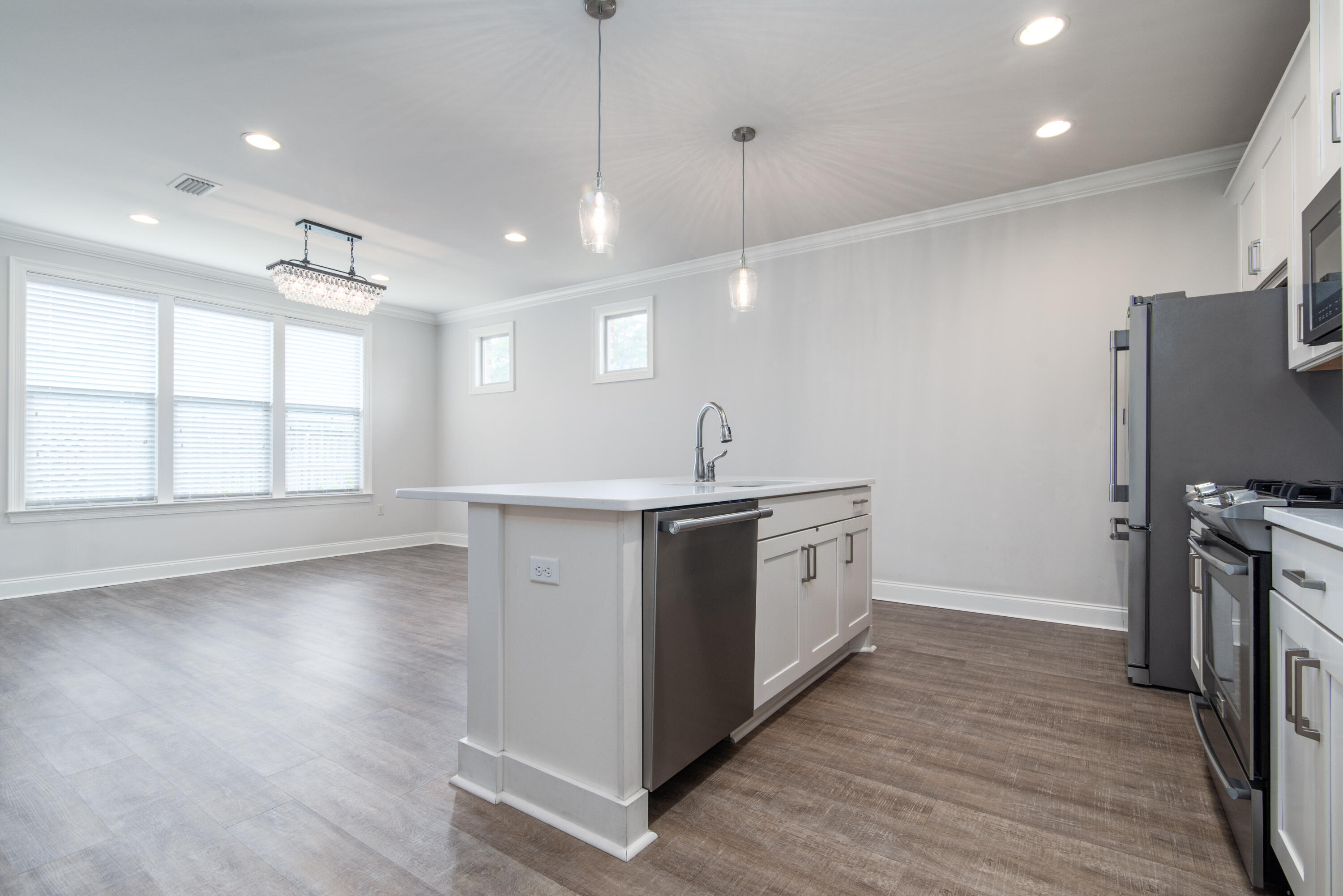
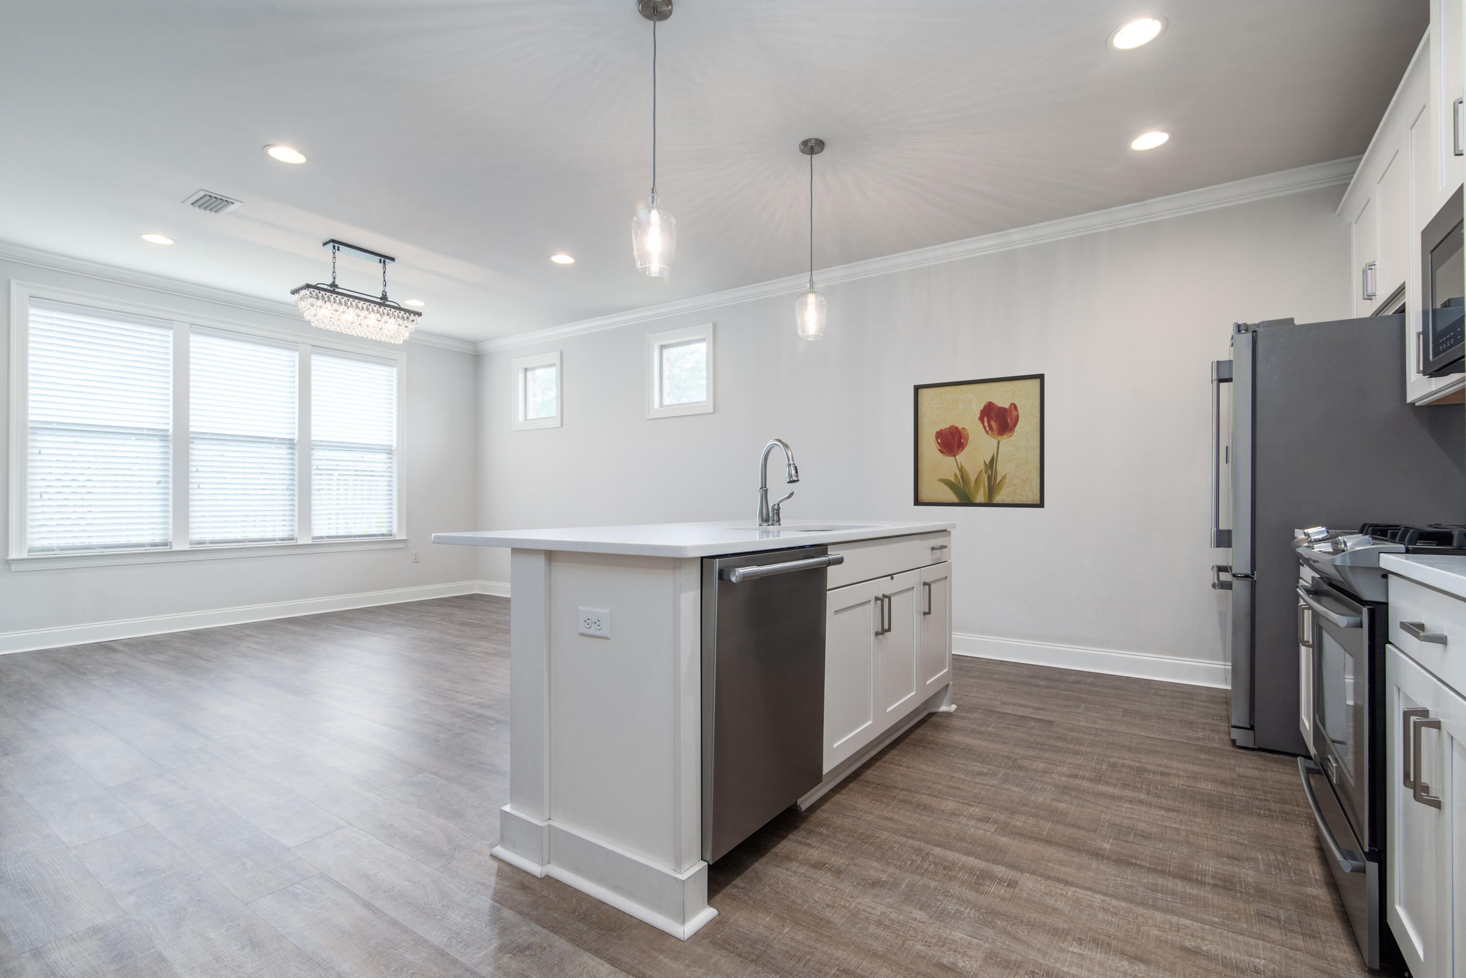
+ wall art [914,372,1046,509]
